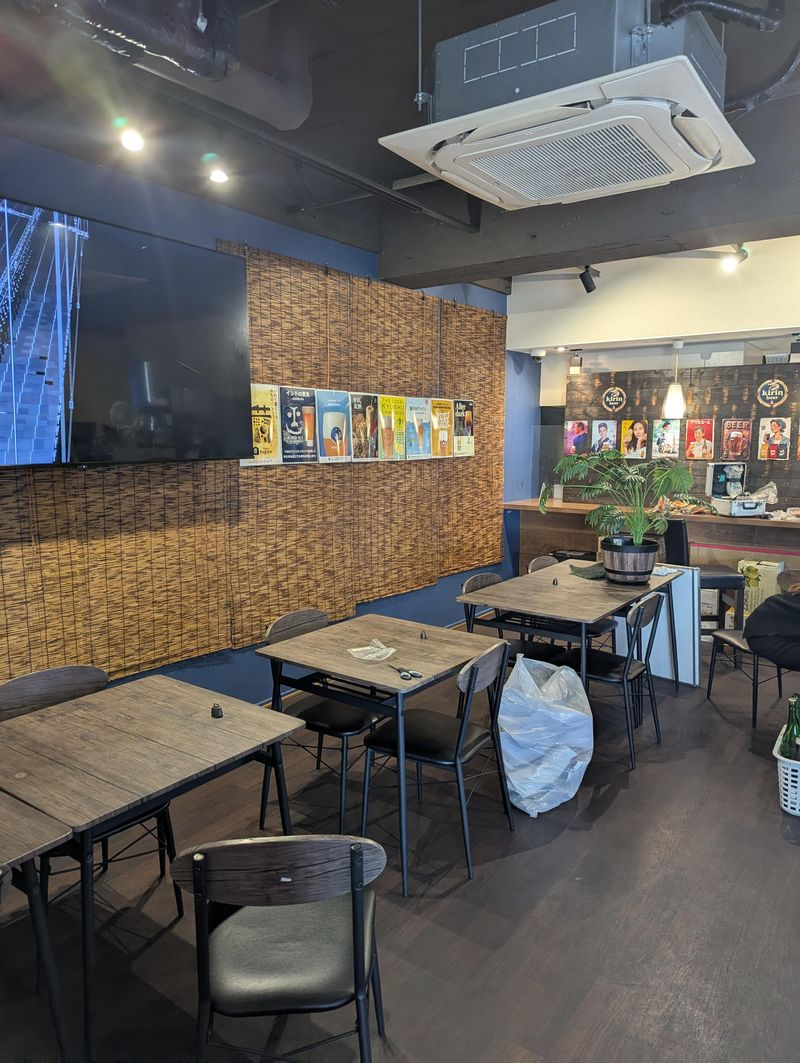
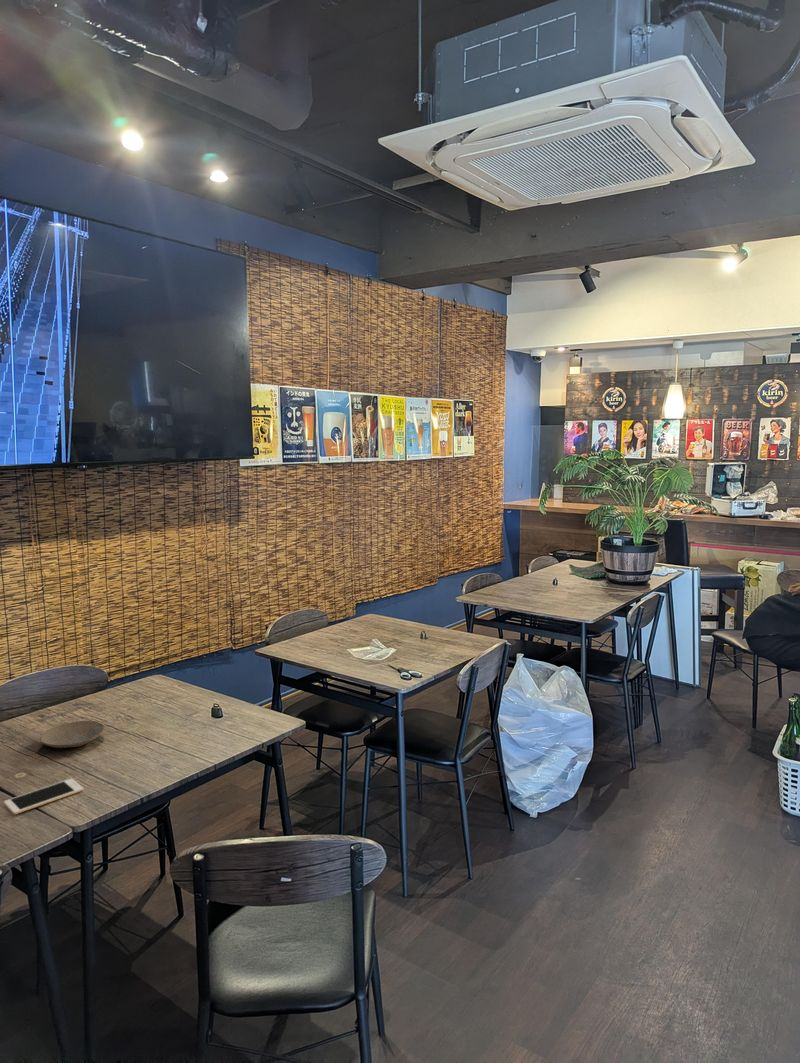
+ cell phone [3,778,84,815]
+ plate [39,720,105,749]
